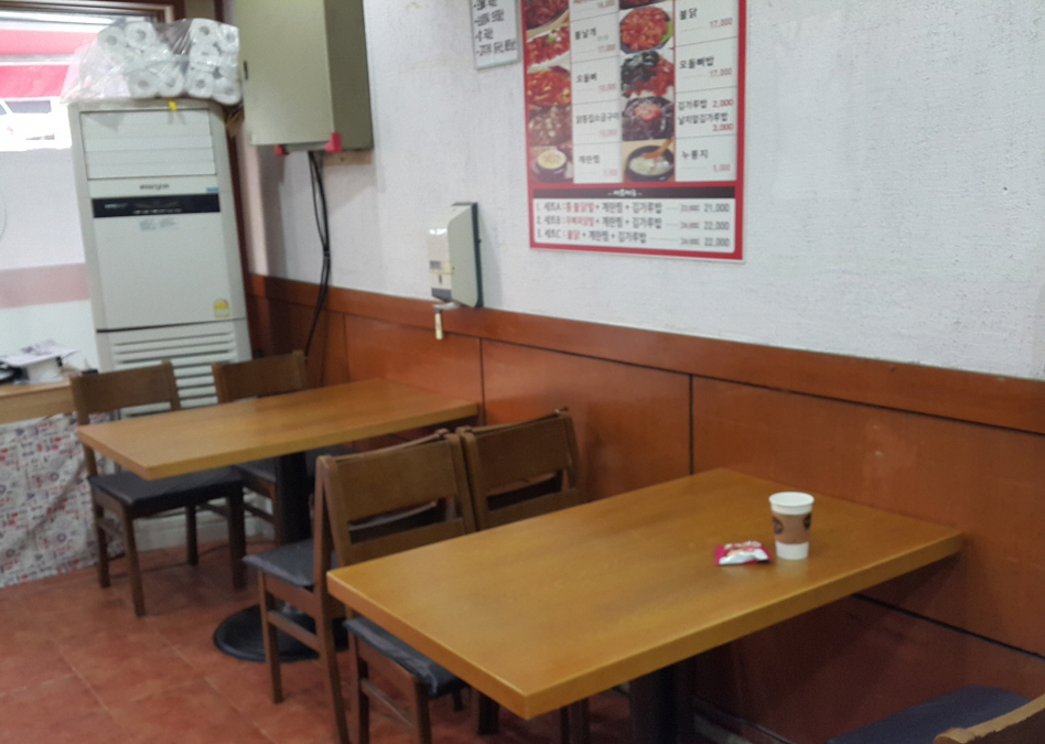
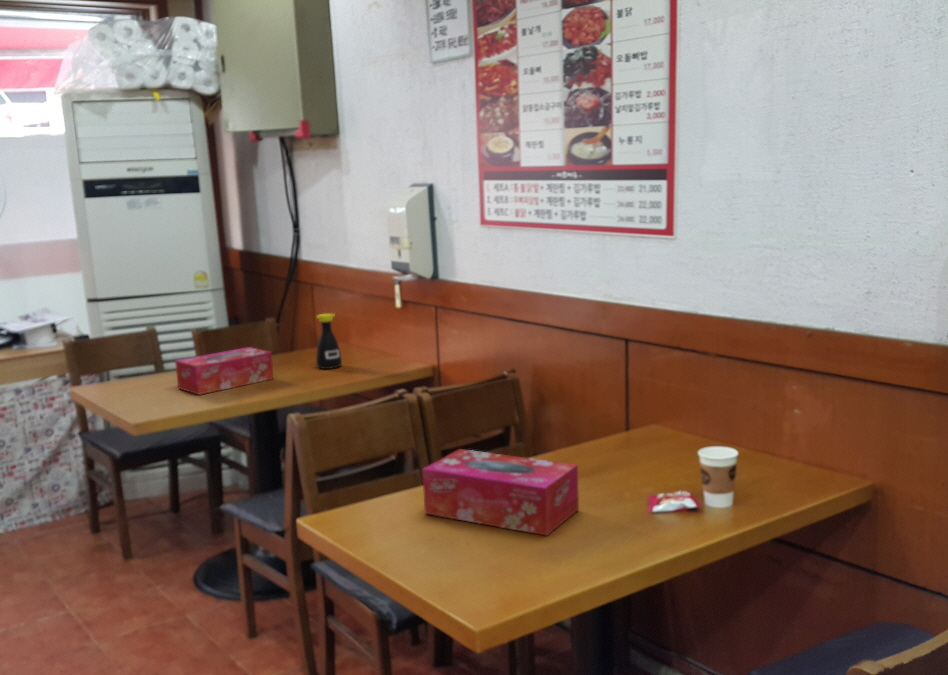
+ tissue box [174,346,275,396]
+ tissue box [421,448,580,537]
+ bottle [315,313,343,370]
